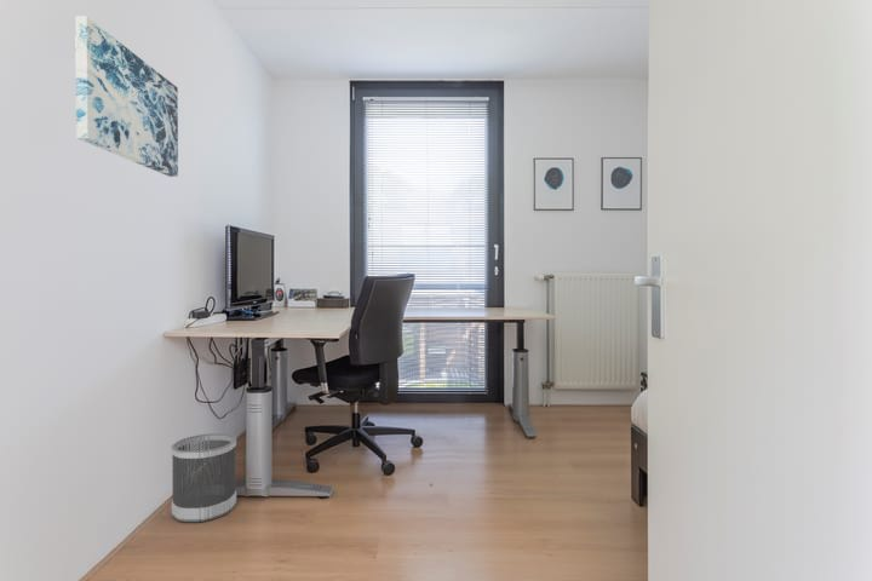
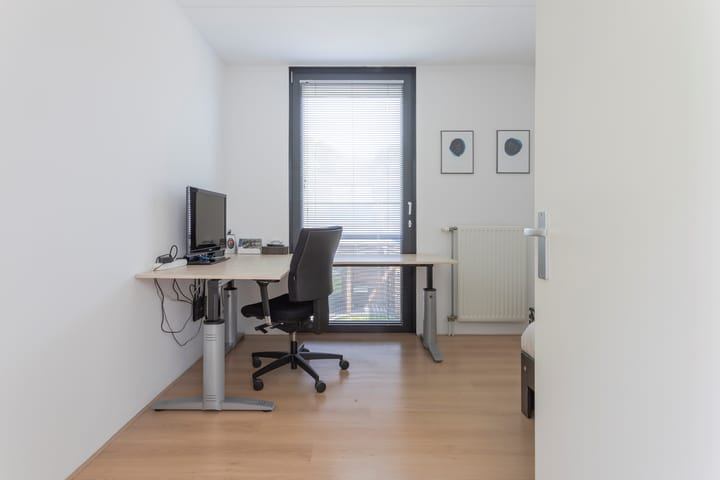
- wall art [74,16,179,178]
- wastebasket [170,432,237,523]
